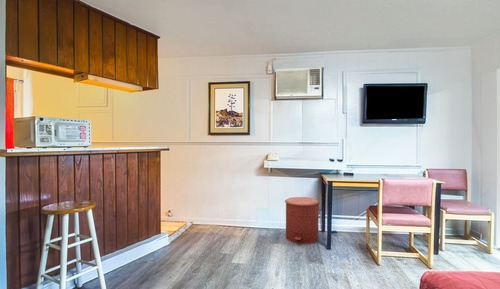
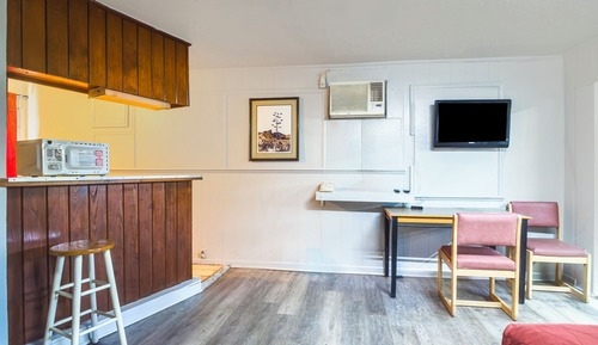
- trash can [284,196,321,245]
